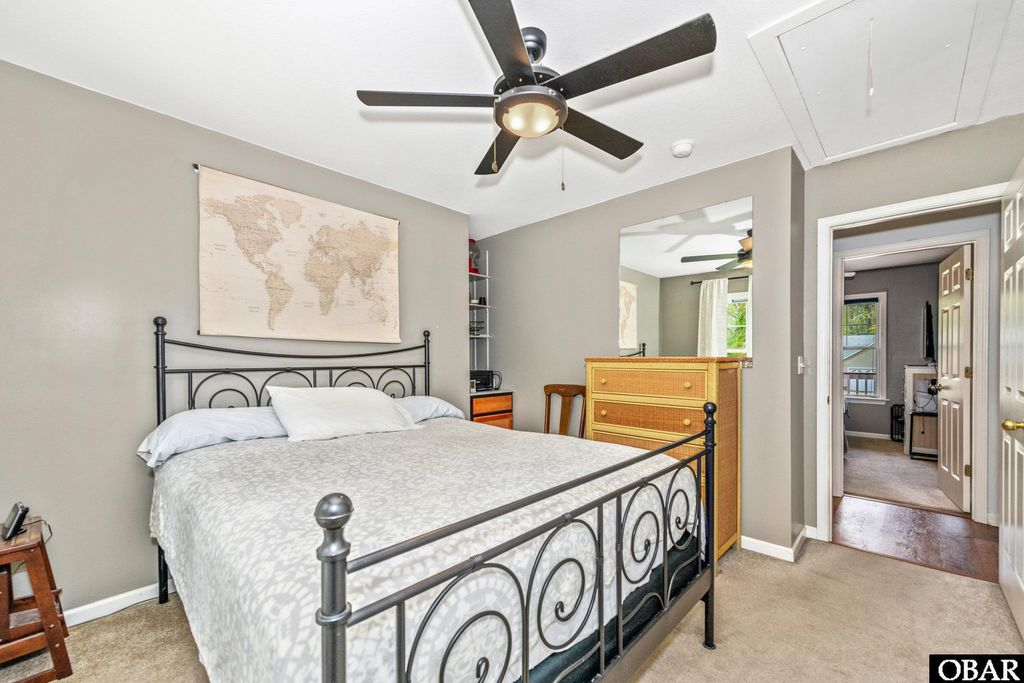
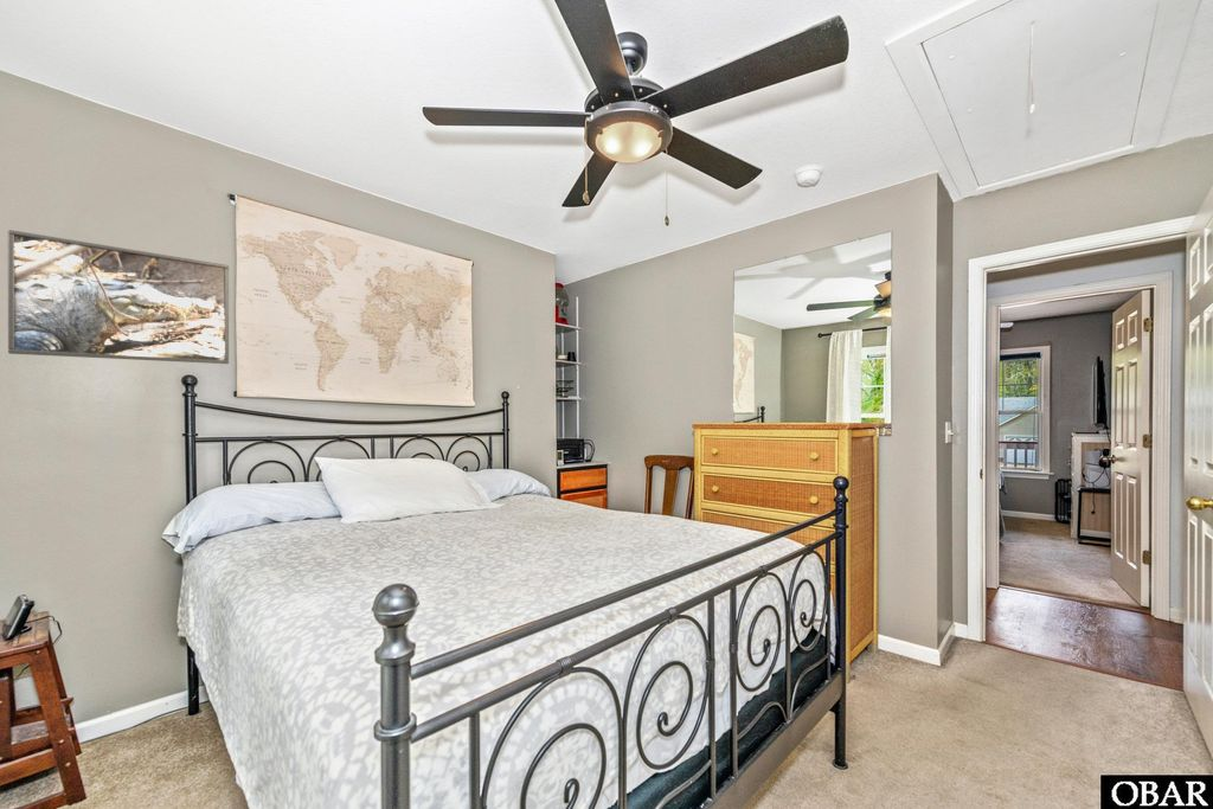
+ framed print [7,229,230,365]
